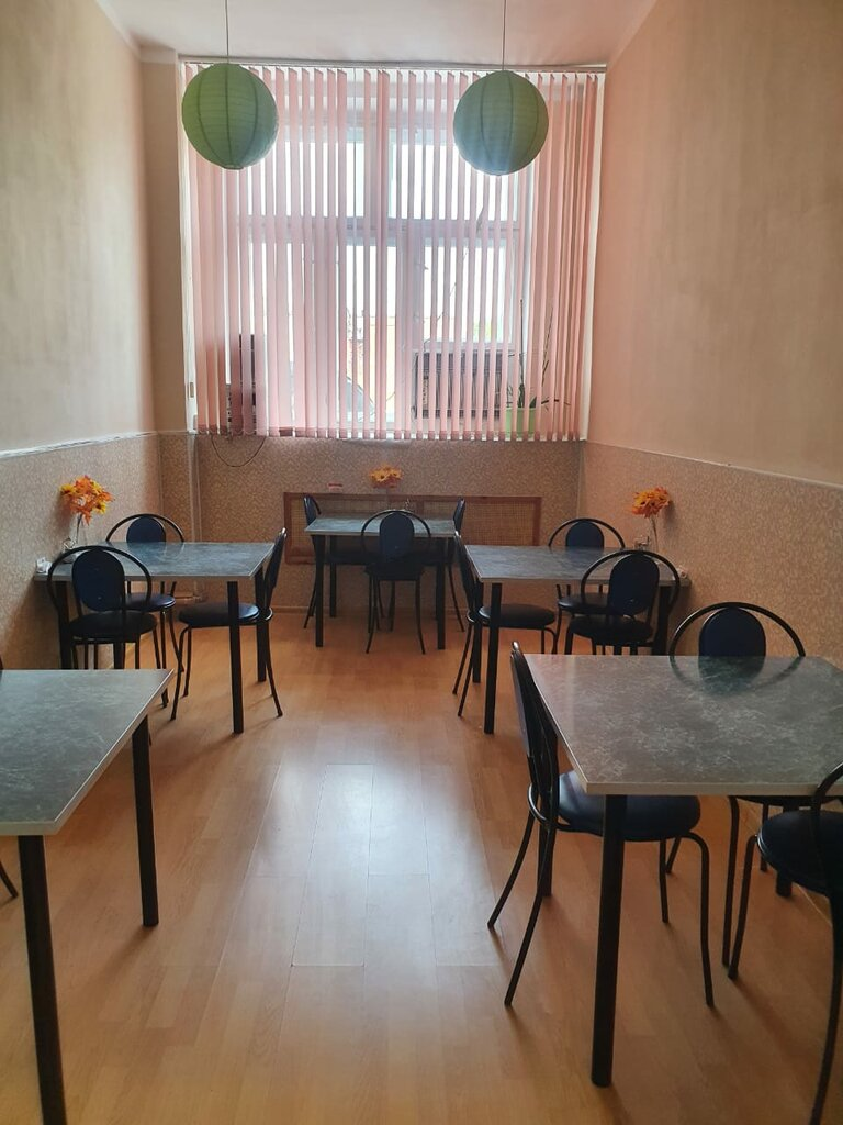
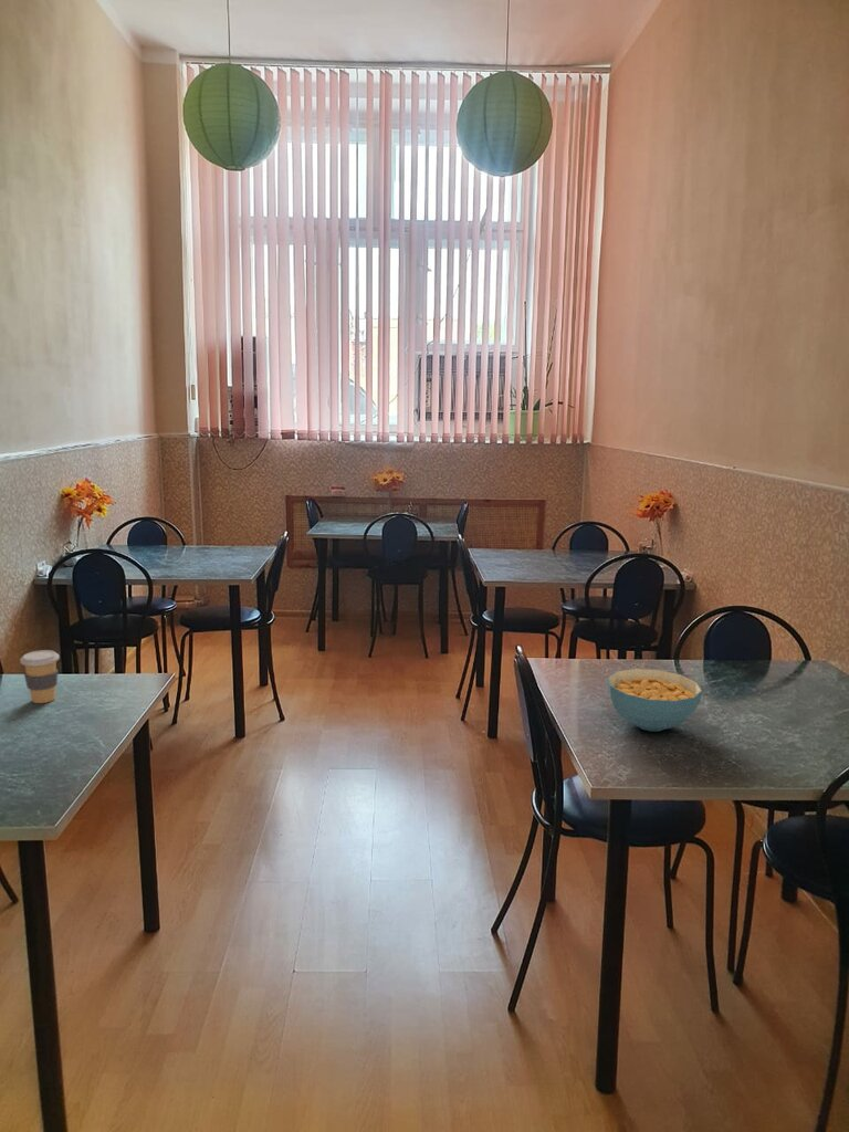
+ cereal bowl [607,668,703,733]
+ coffee cup [19,649,61,704]
